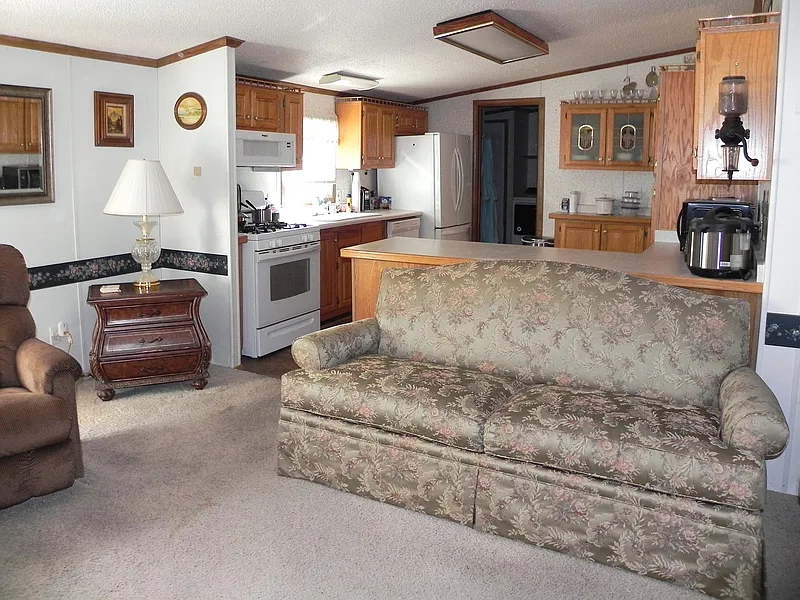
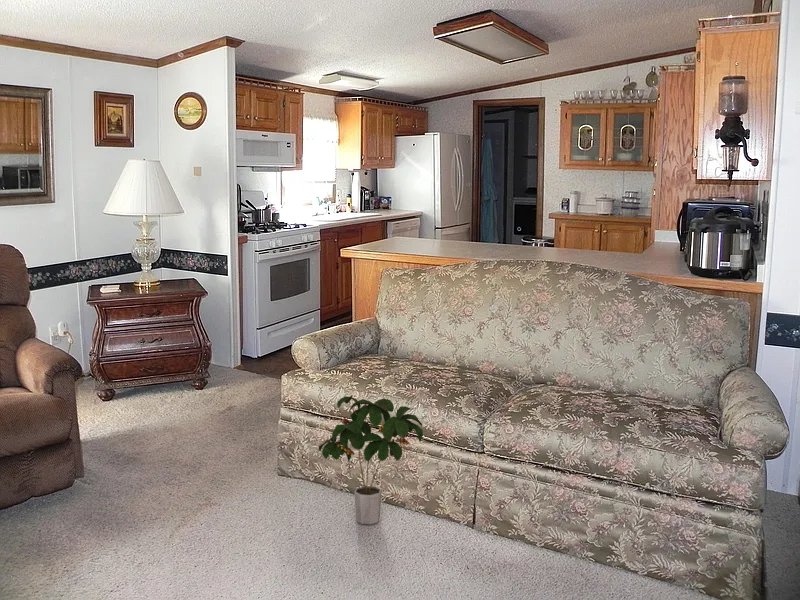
+ potted plant [317,394,424,525]
